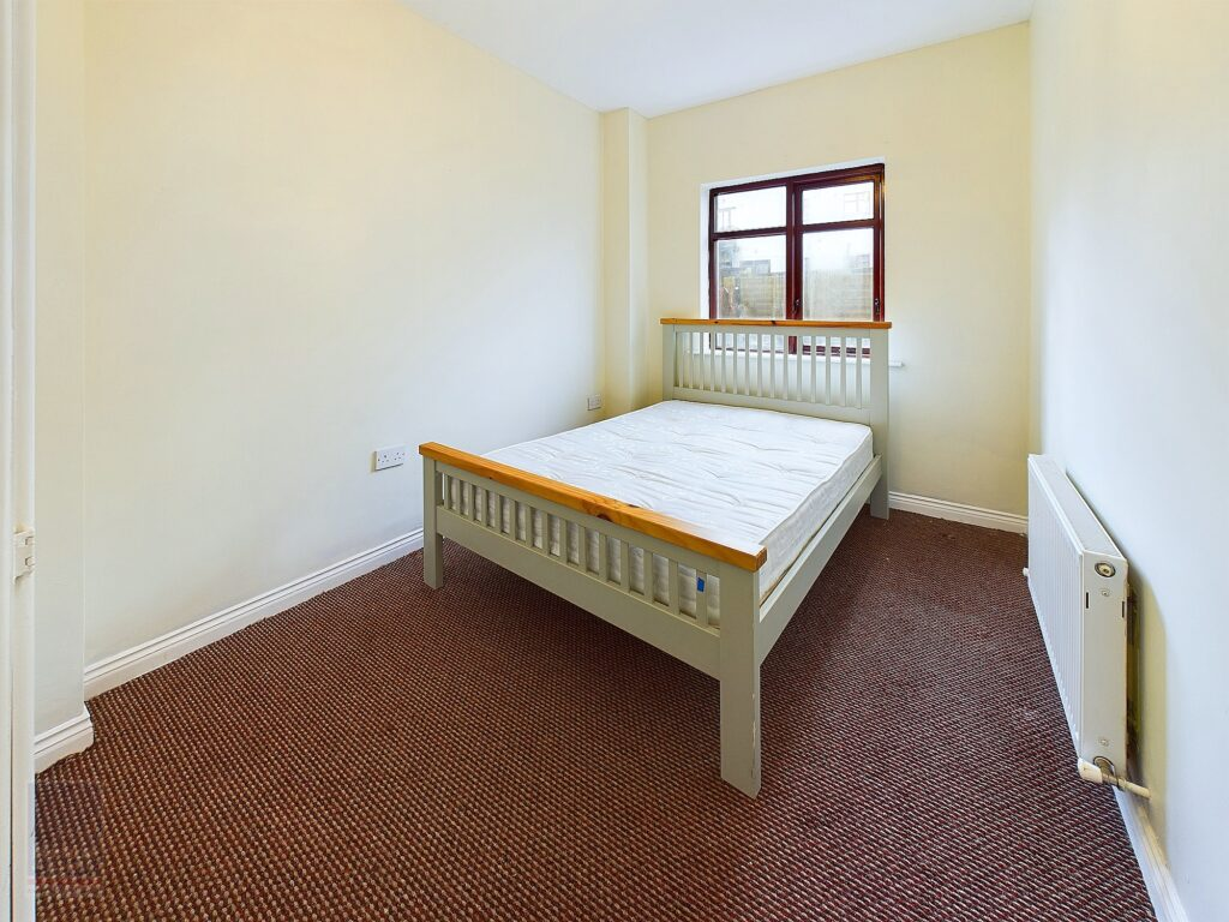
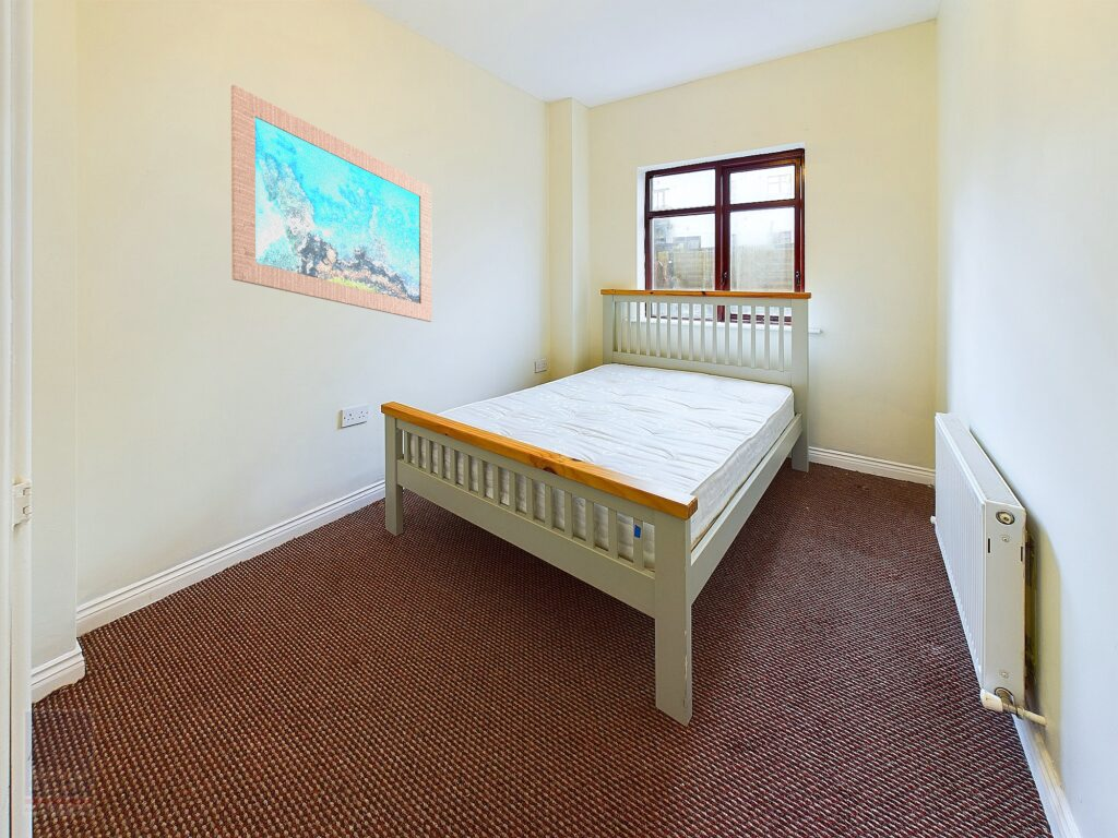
+ wall art [230,84,433,323]
